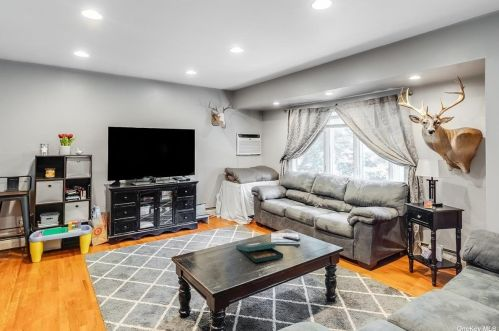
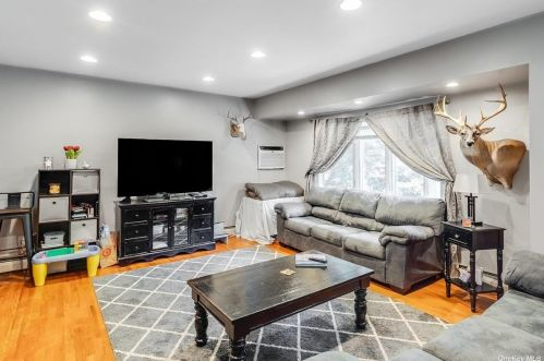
- board game [235,241,284,263]
